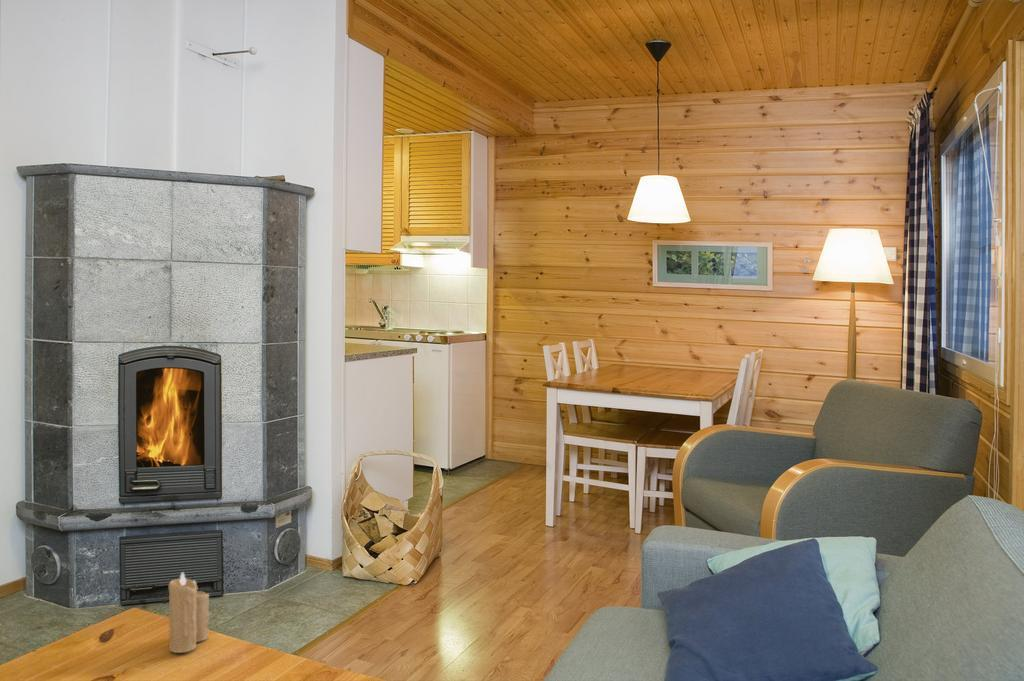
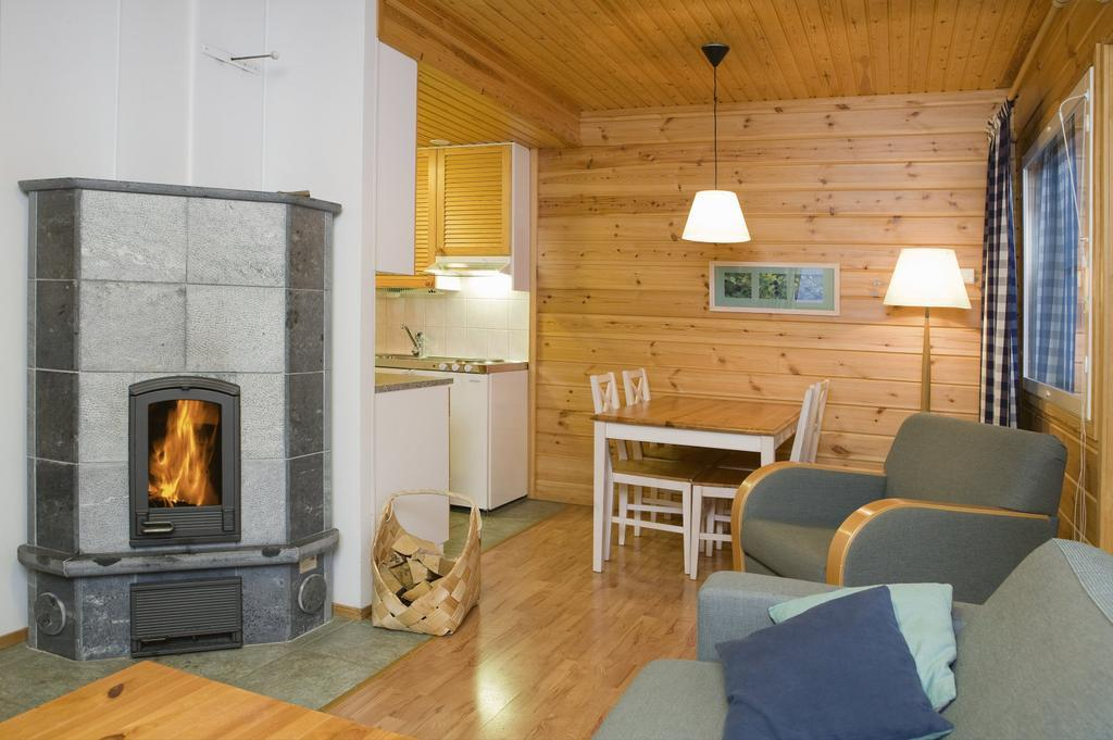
- candle [168,571,210,654]
